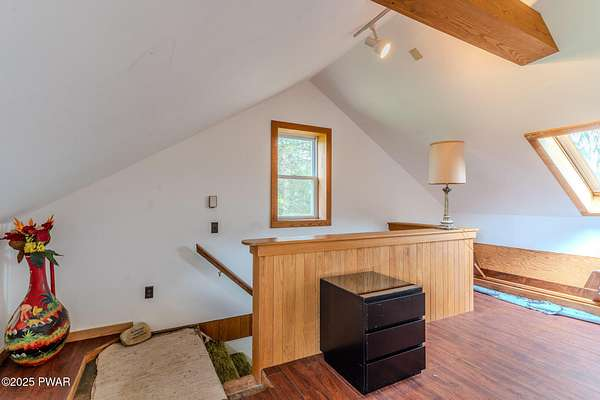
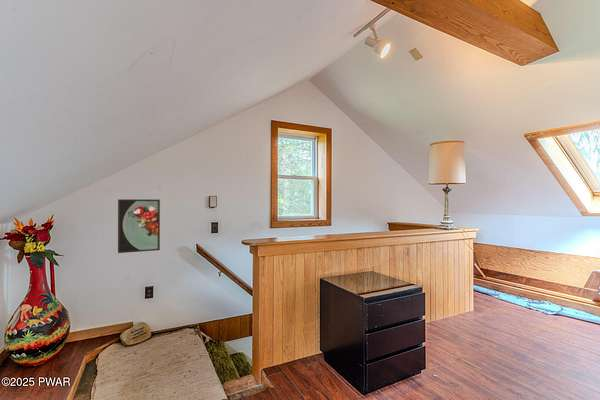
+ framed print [117,198,161,254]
